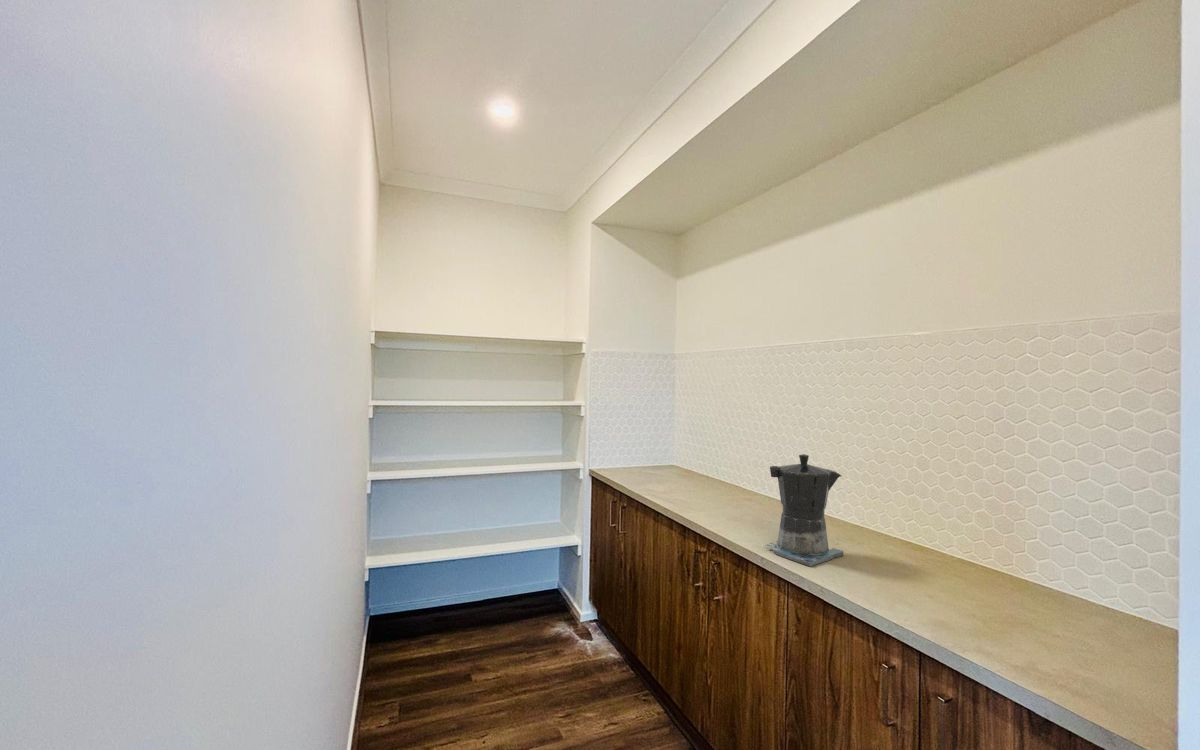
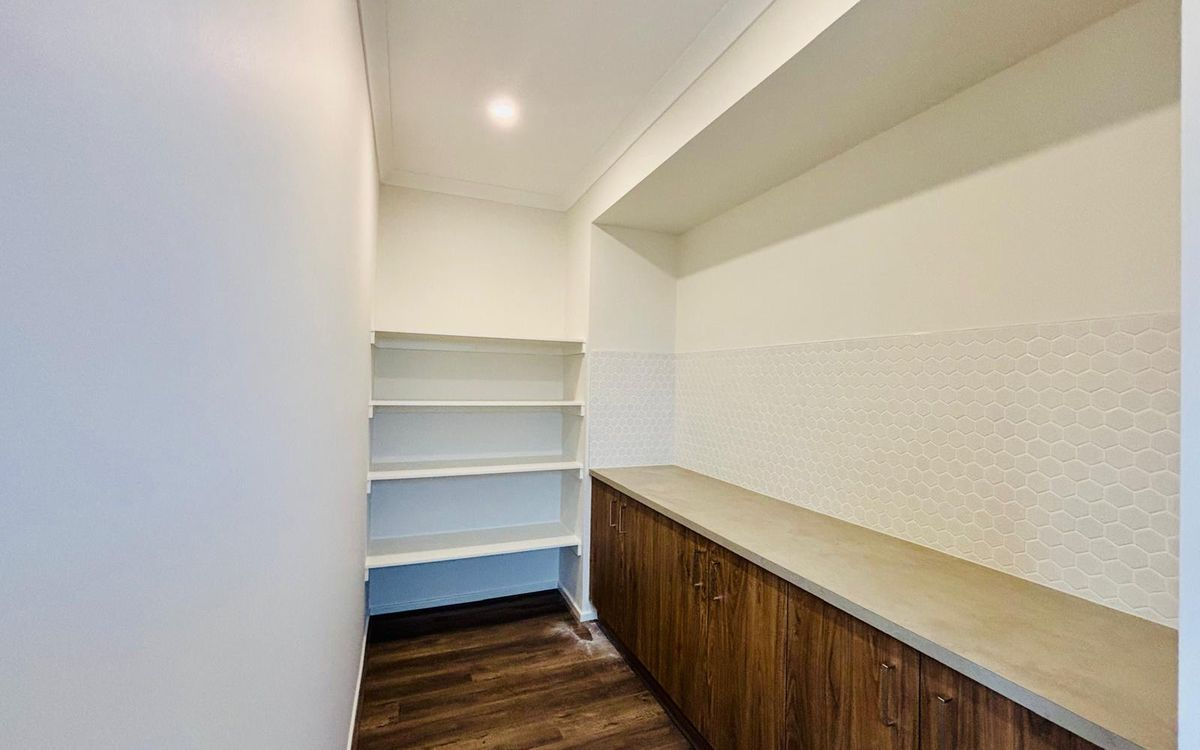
- coffee maker [764,453,845,567]
